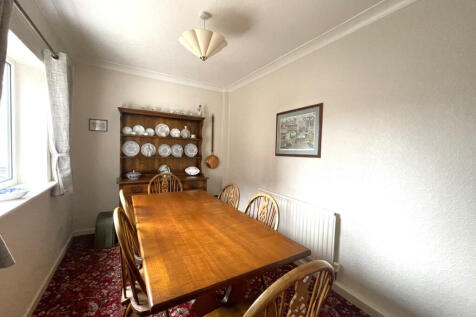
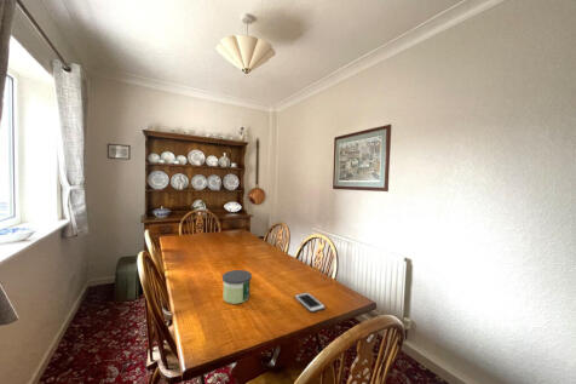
+ candle [221,269,253,305]
+ cell phone [294,292,327,314]
